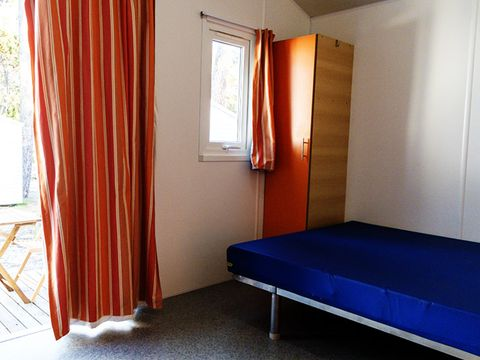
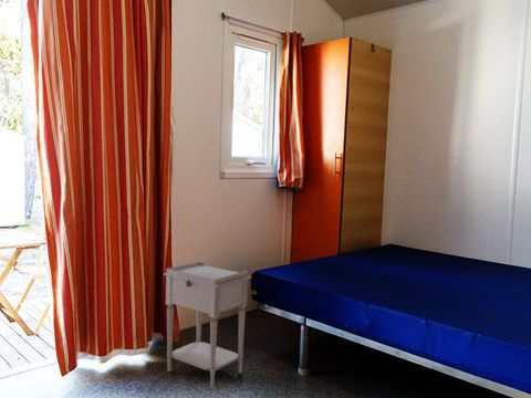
+ nightstand [163,261,252,390]
